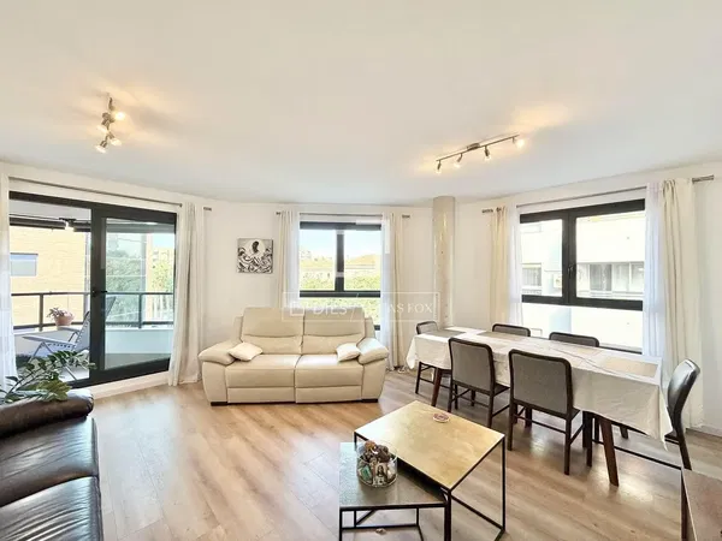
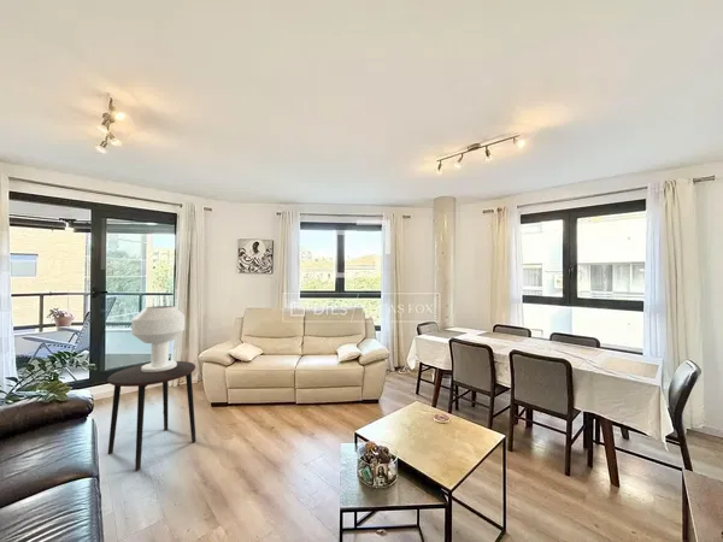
+ table lamp [130,305,186,372]
+ side table [106,360,198,472]
